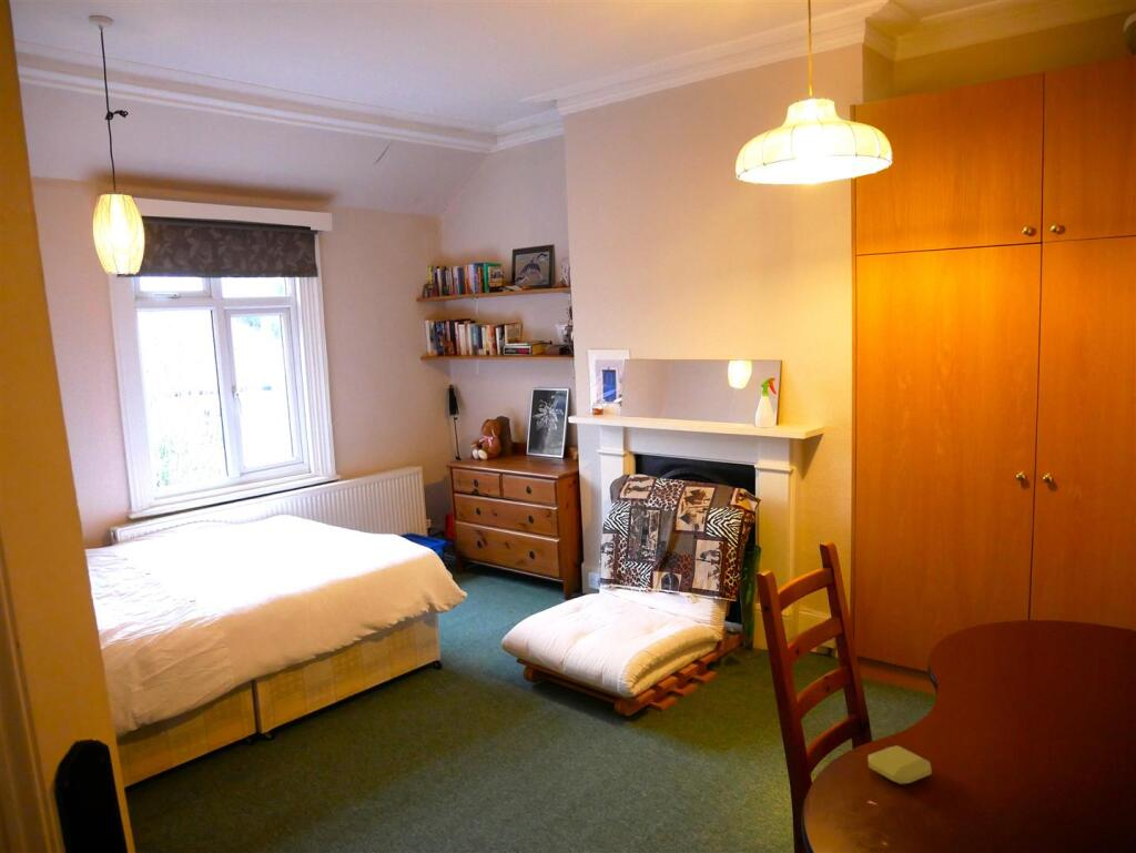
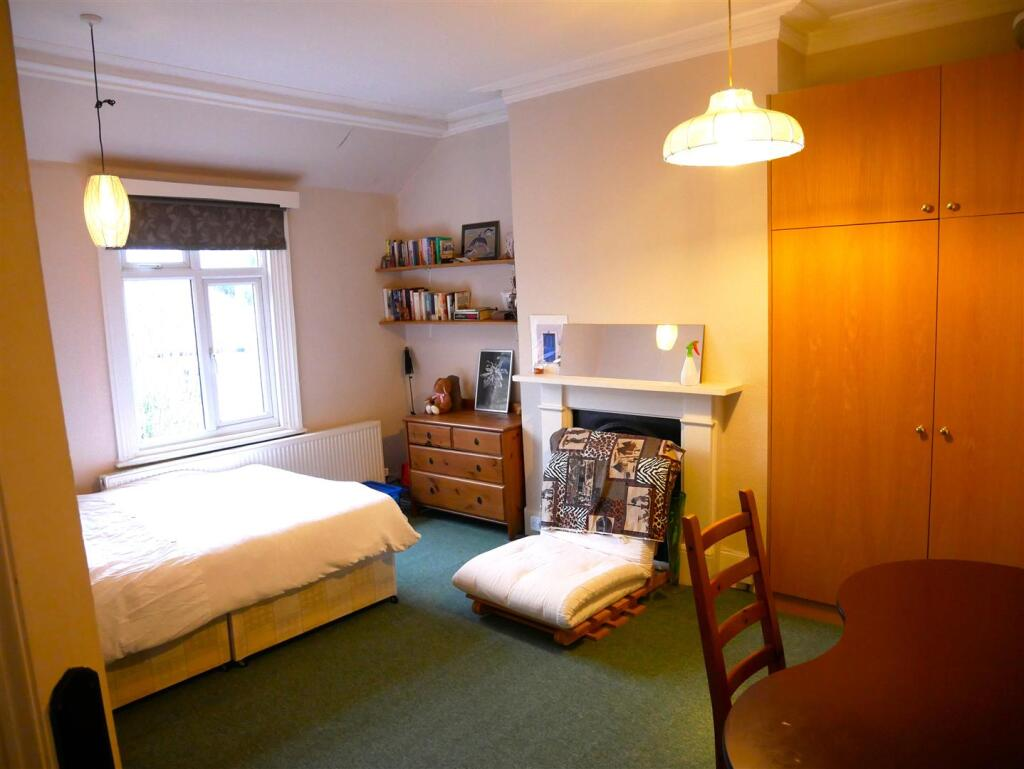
- soap bar [866,744,933,785]
